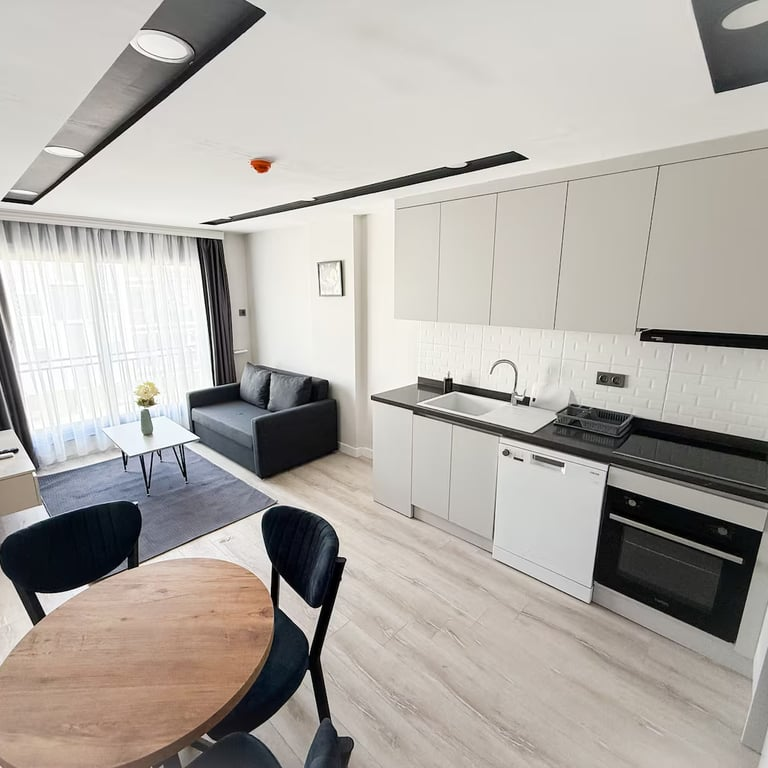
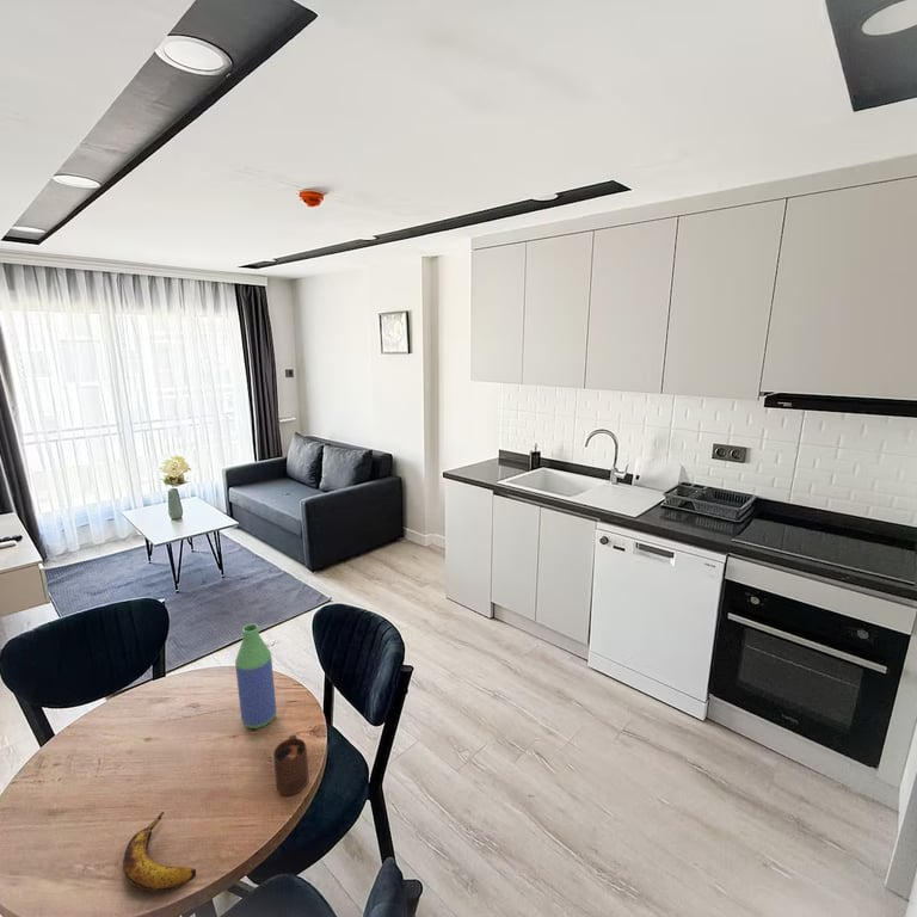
+ cup [272,733,309,796]
+ banana [122,811,197,893]
+ bottle [234,623,277,730]
